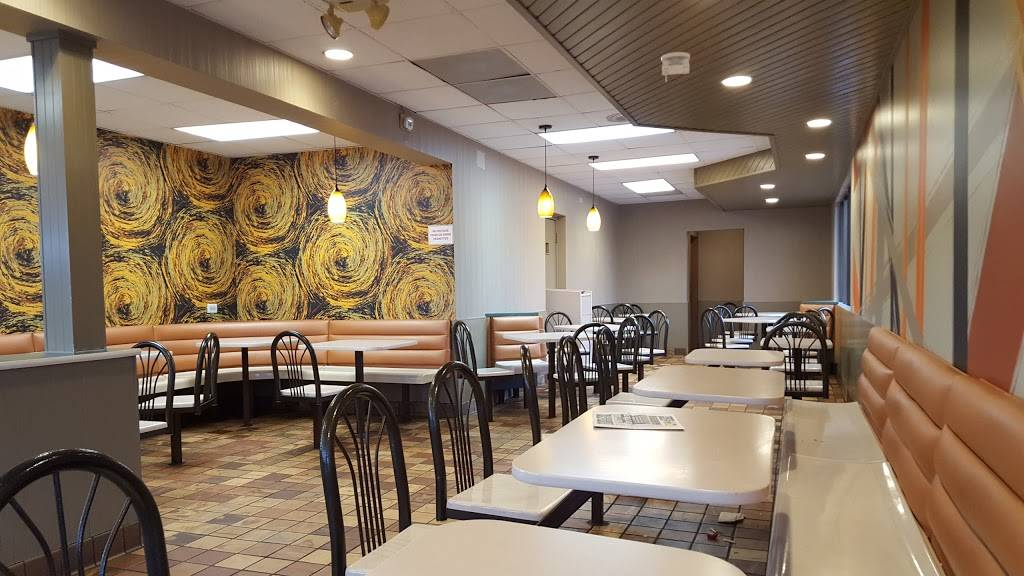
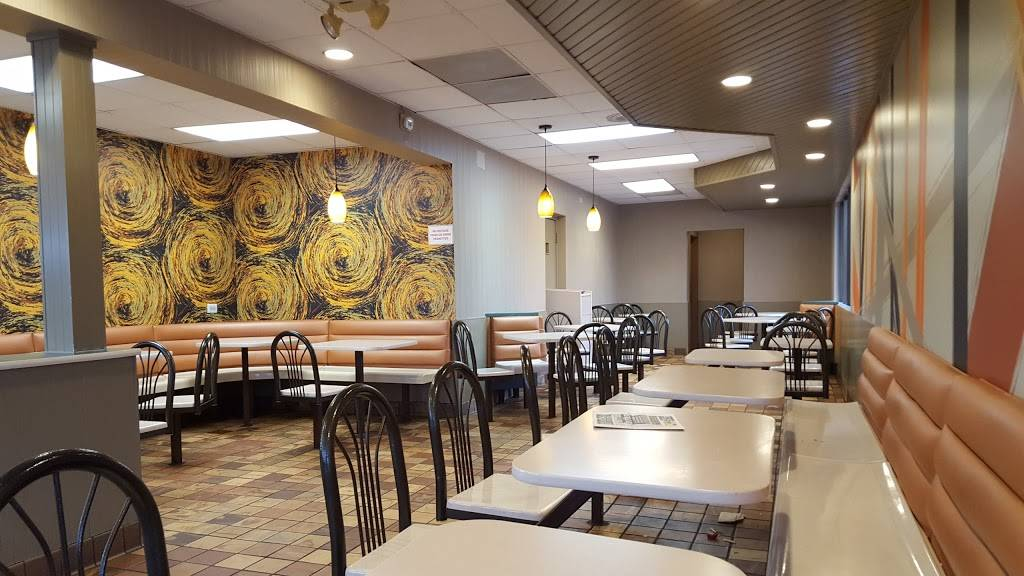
- smoke detector [660,51,691,83]
